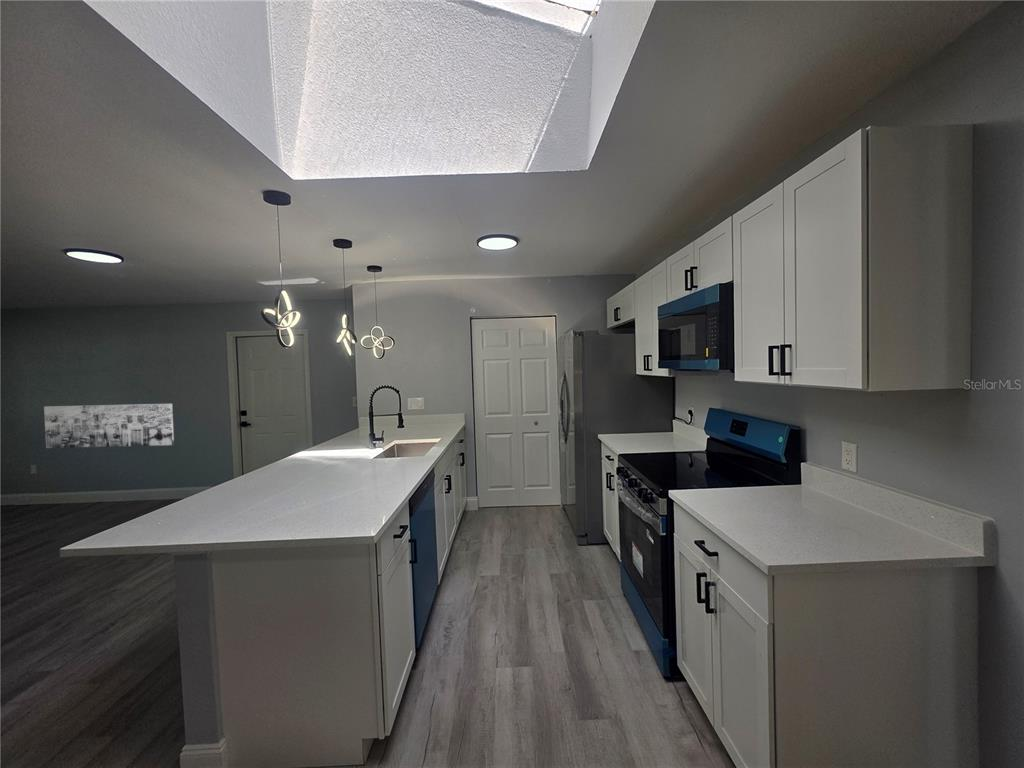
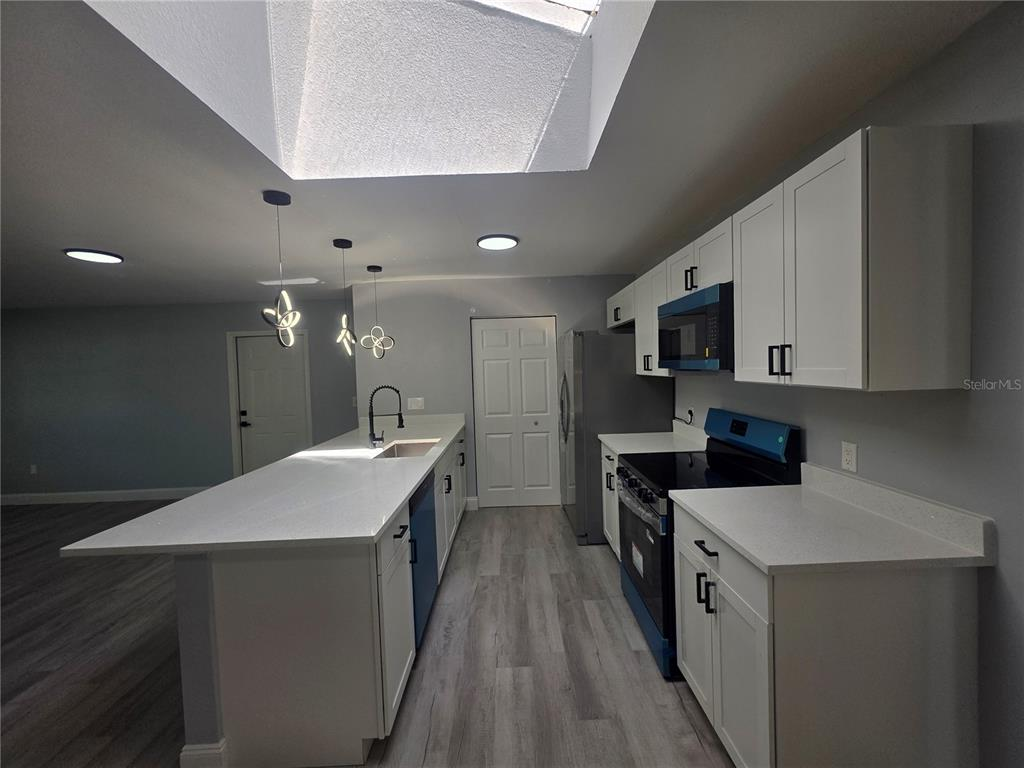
- wall art [43,403,175,449]
